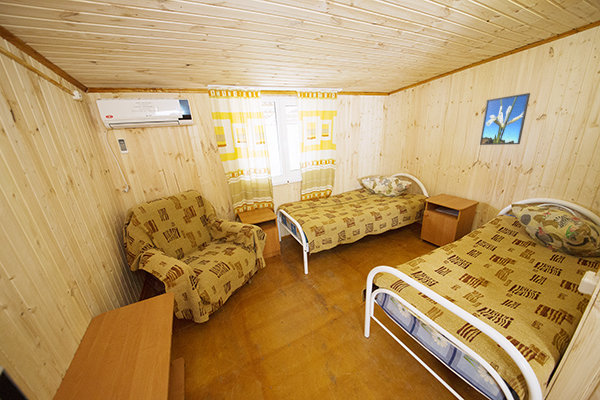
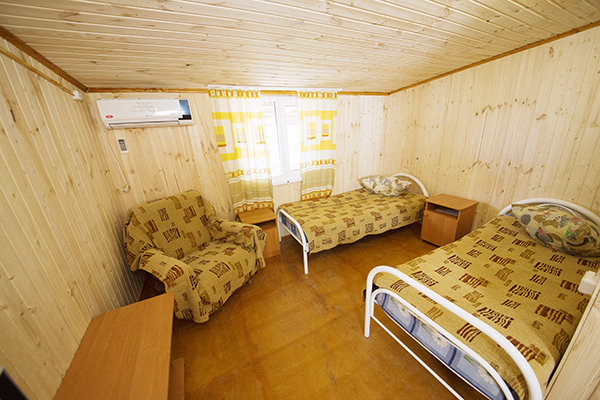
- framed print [479,92,531,146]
